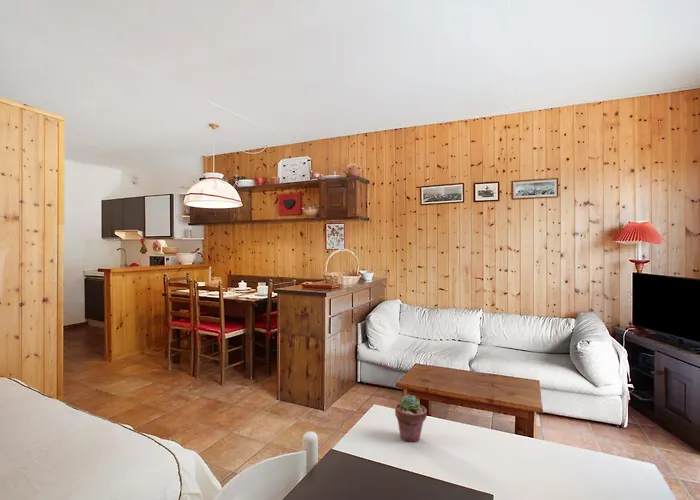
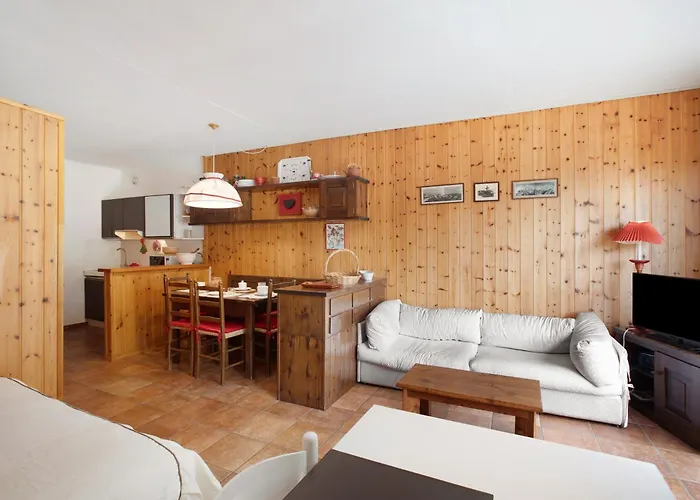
- potted succulent [394,393,428,443]
